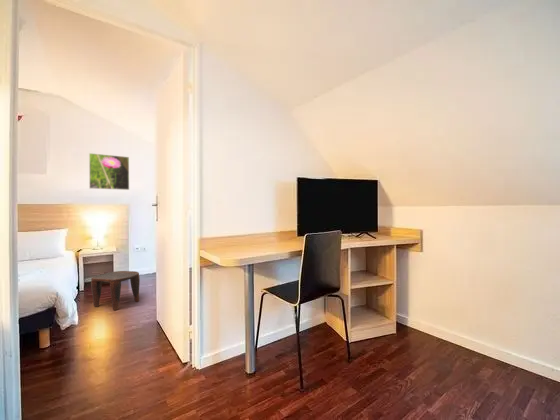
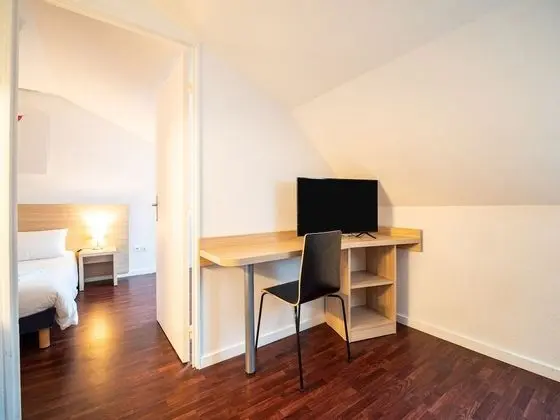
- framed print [88,152,130,191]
- stool [90,270,141,311]
